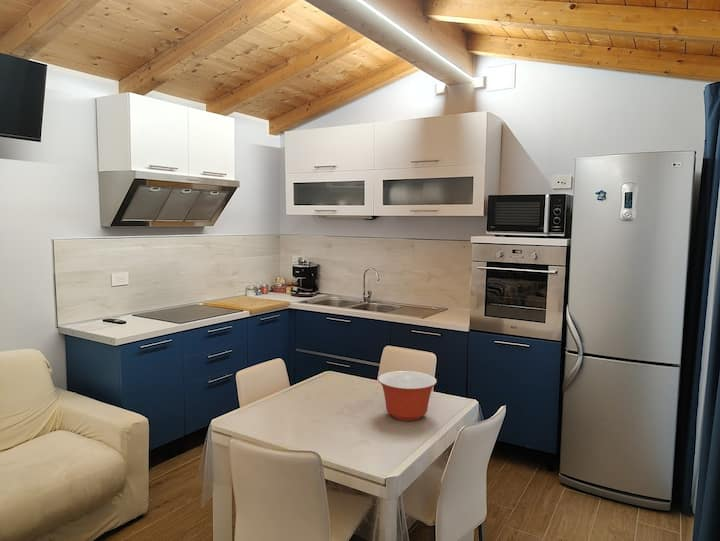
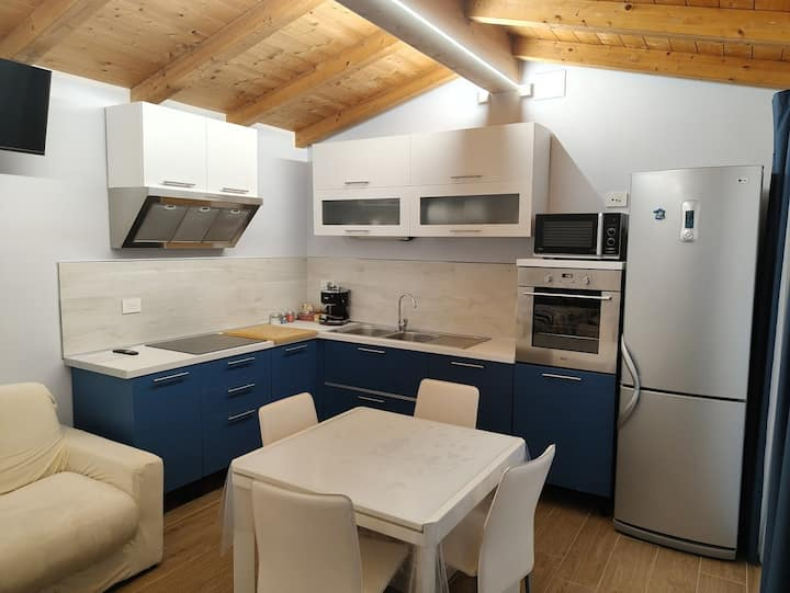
- mixing bowl [377,370,438,422]
